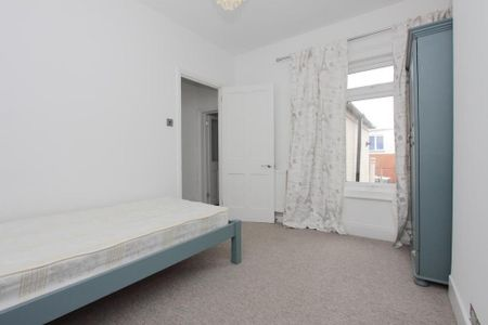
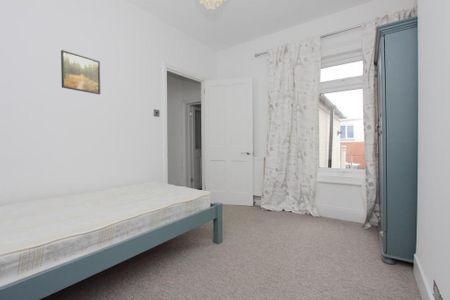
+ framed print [60,49,101,95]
